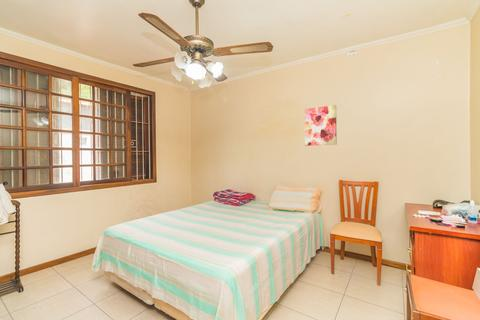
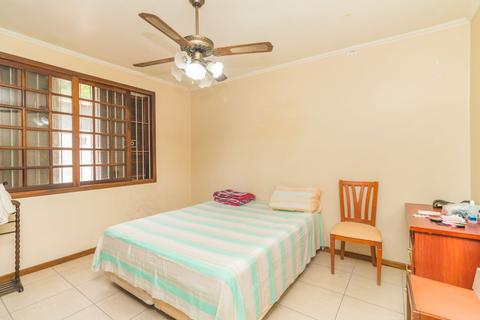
- wall art [304,104,338,147]
